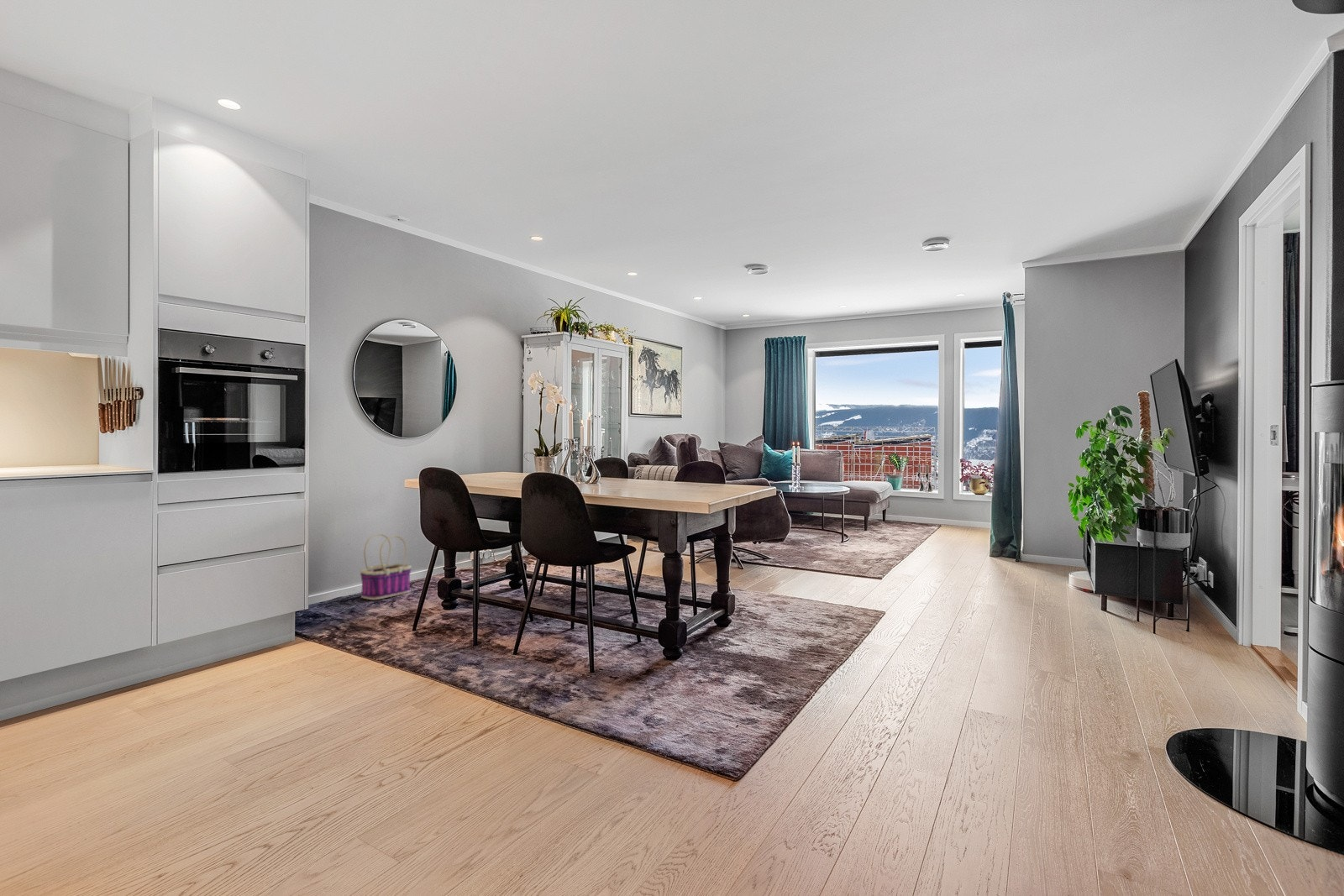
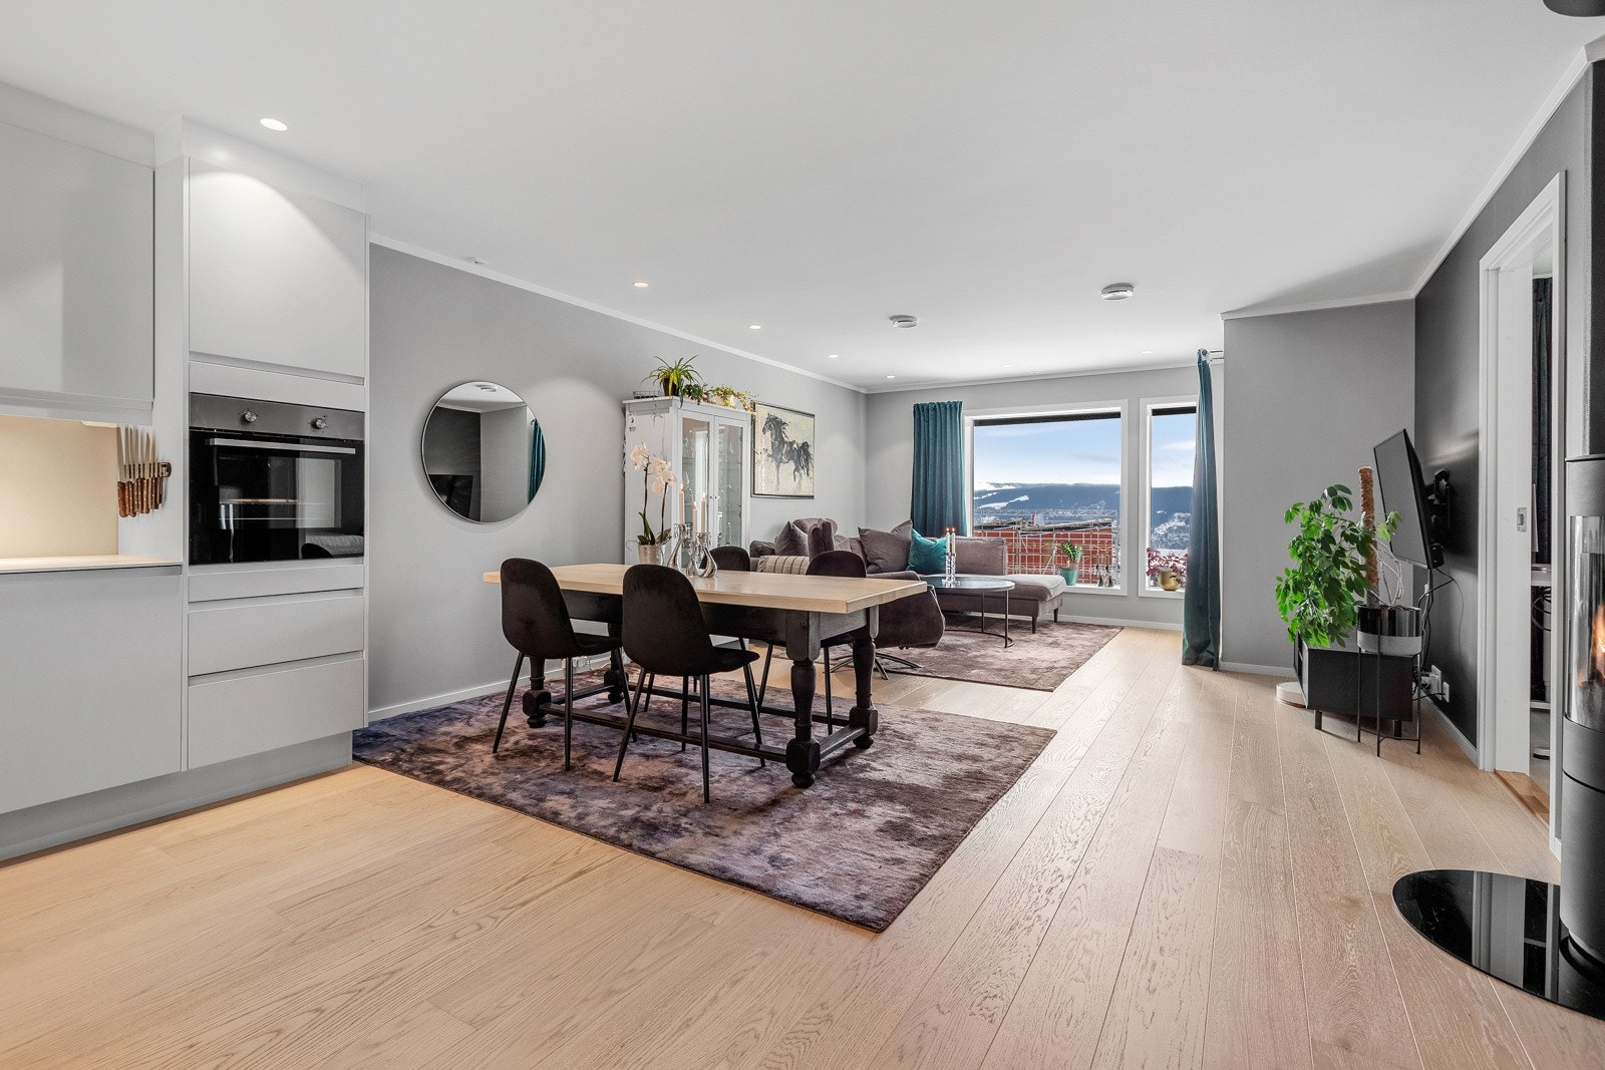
- basket [360,533,412,600]
